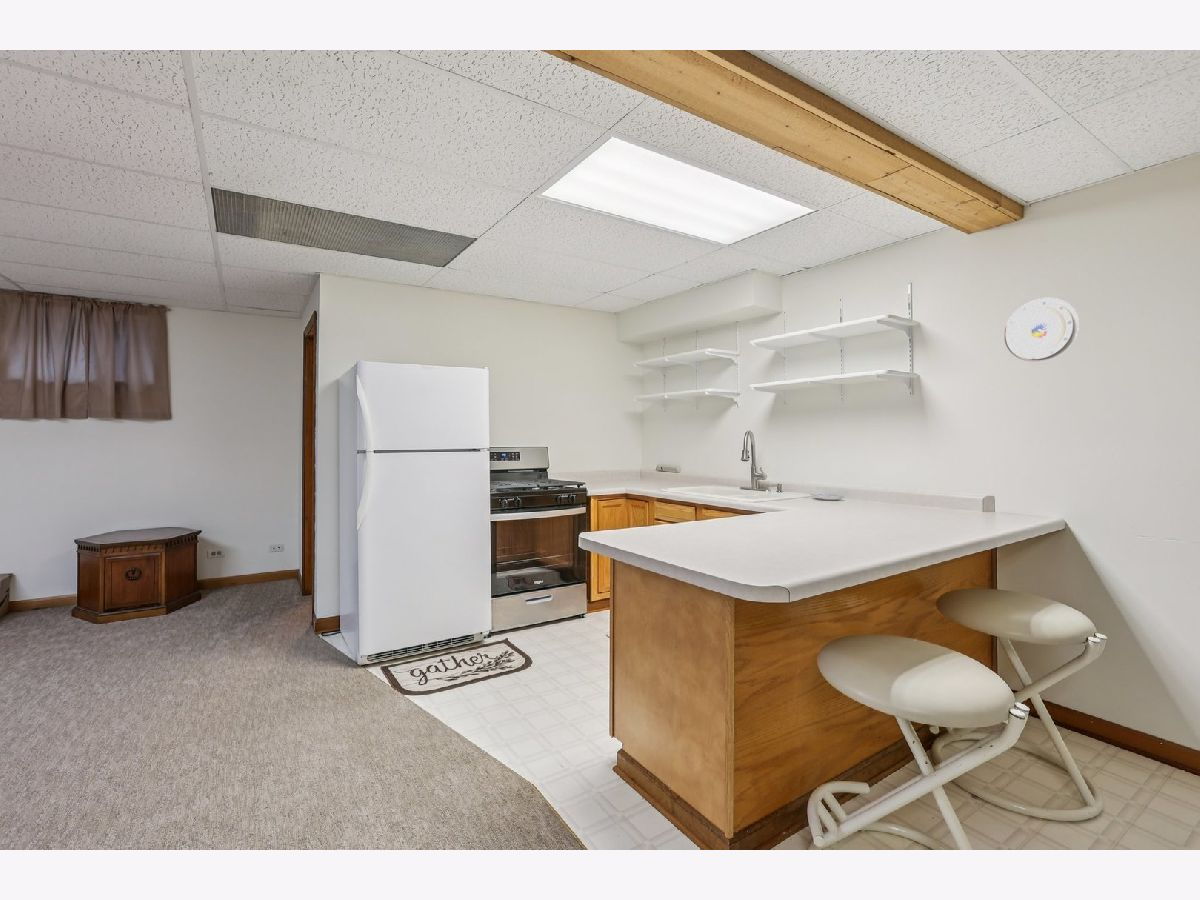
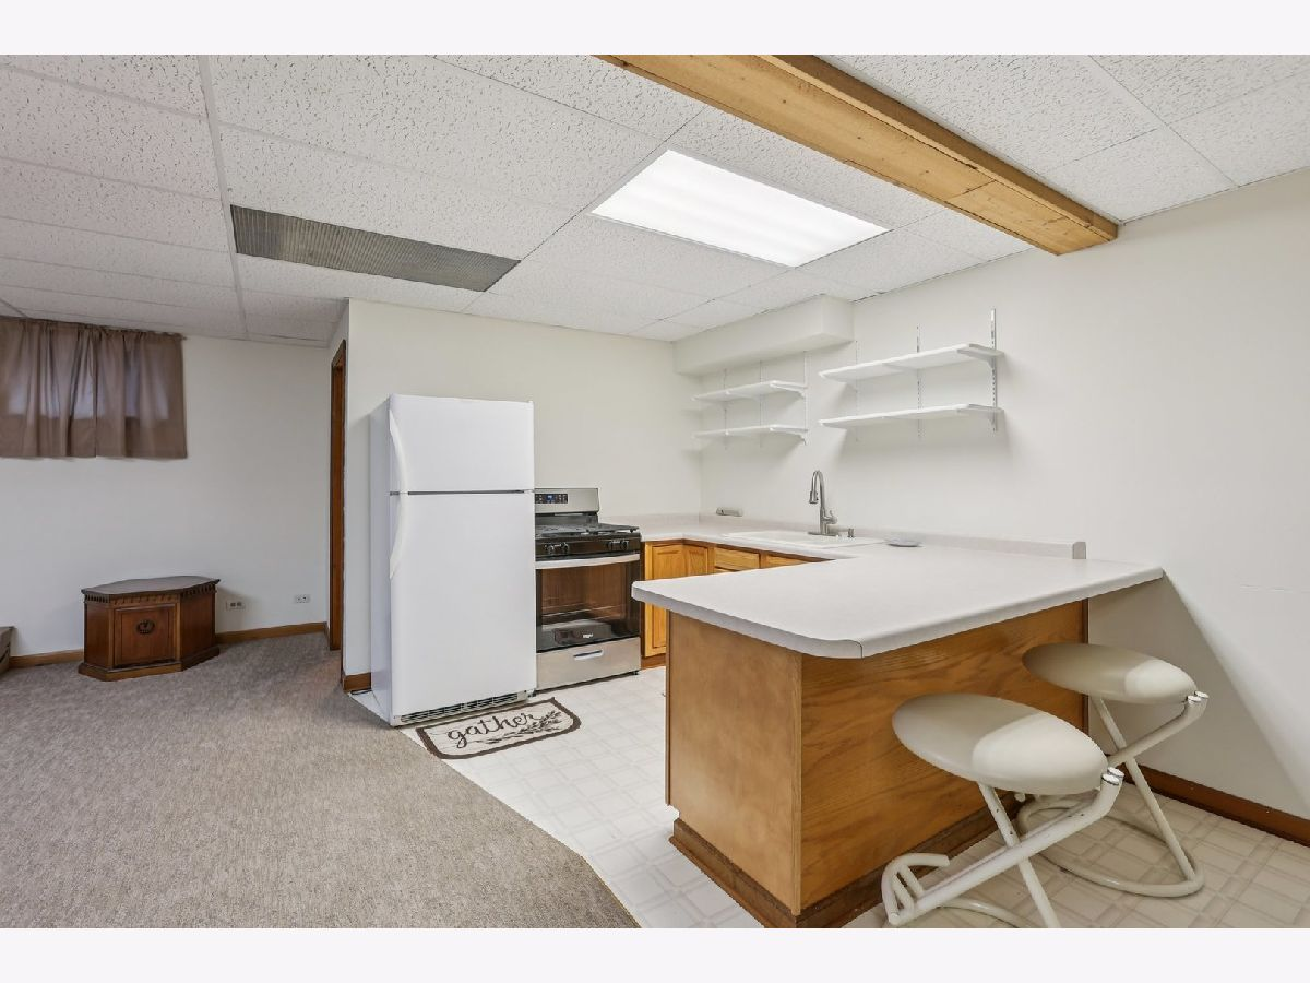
- plate [1003,297,1080,363]
